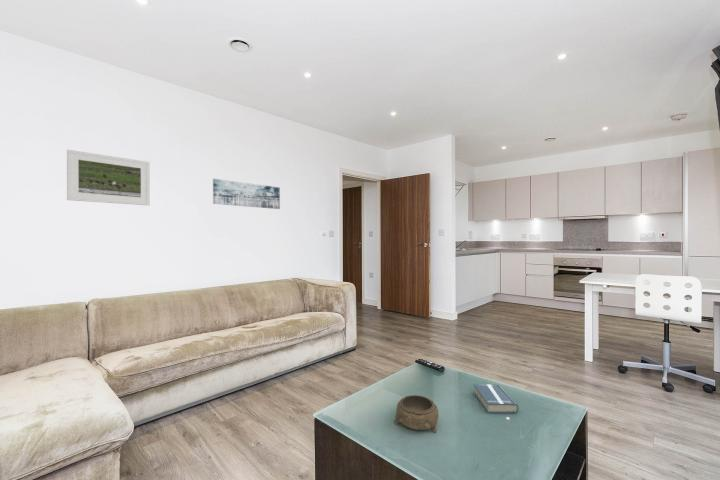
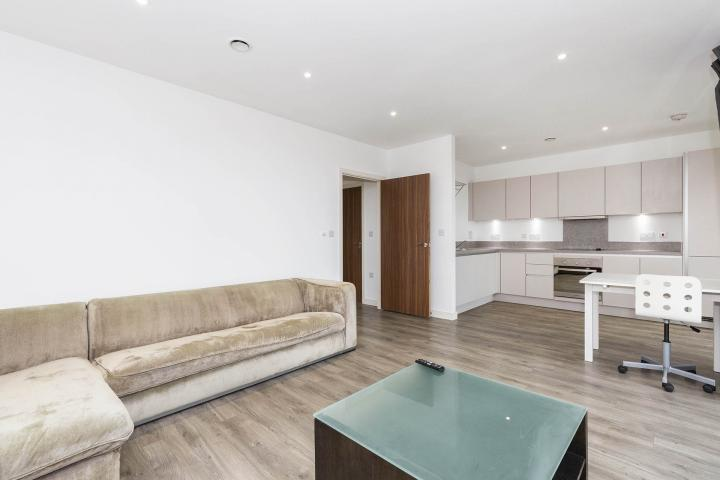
- hardback book [473,383,519,414]
- wall art [212,178,281,210]
- decorative bowl [393,394,439,433]
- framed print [66,149,151,207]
